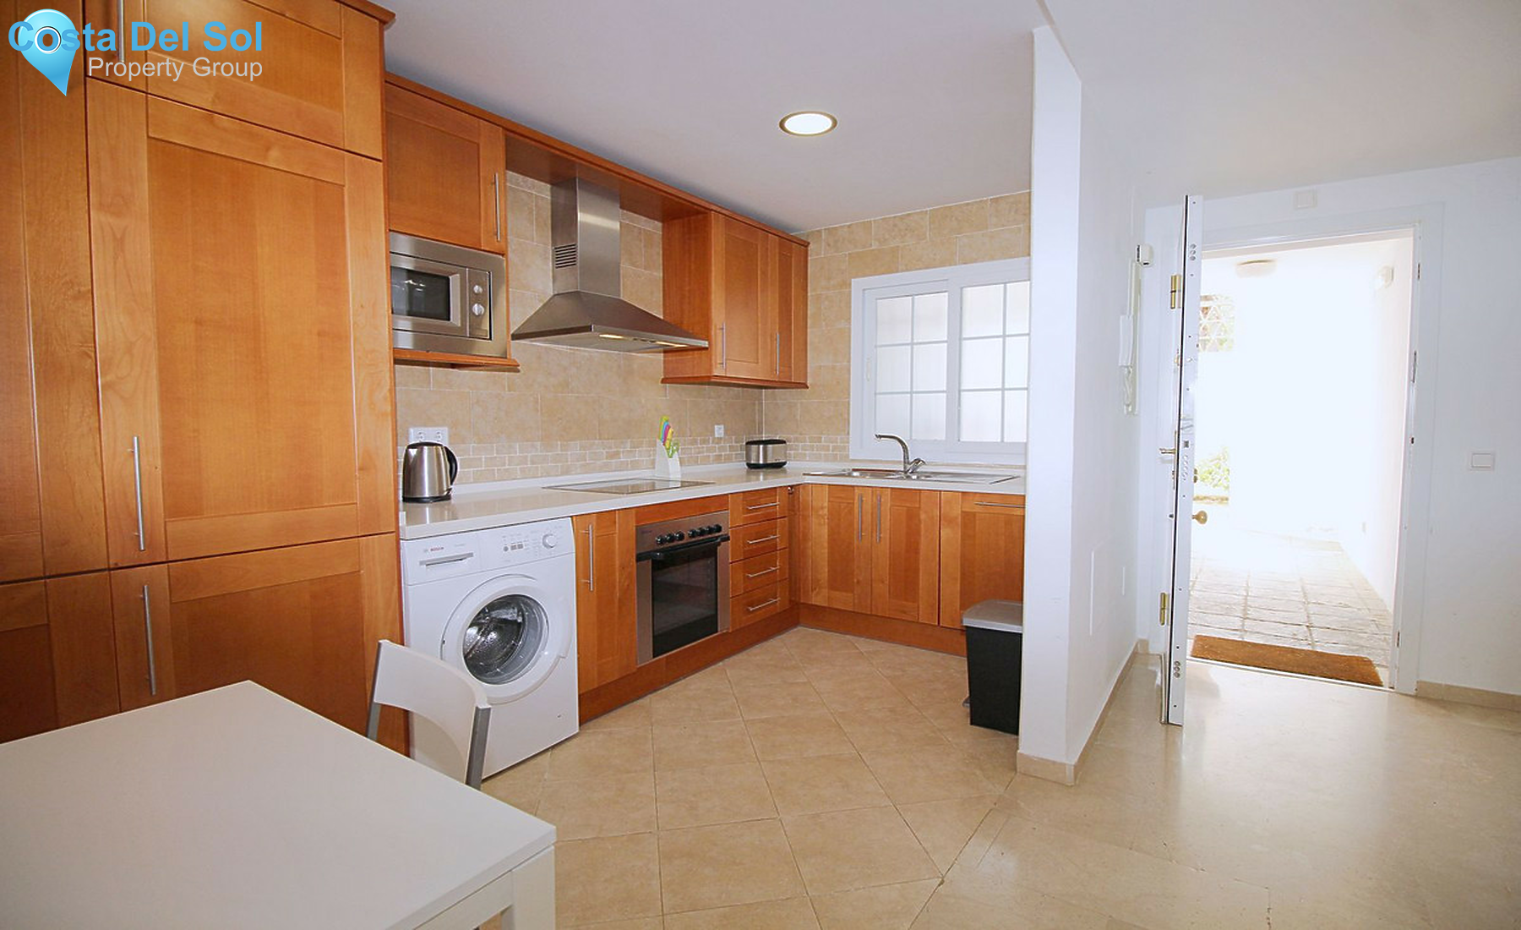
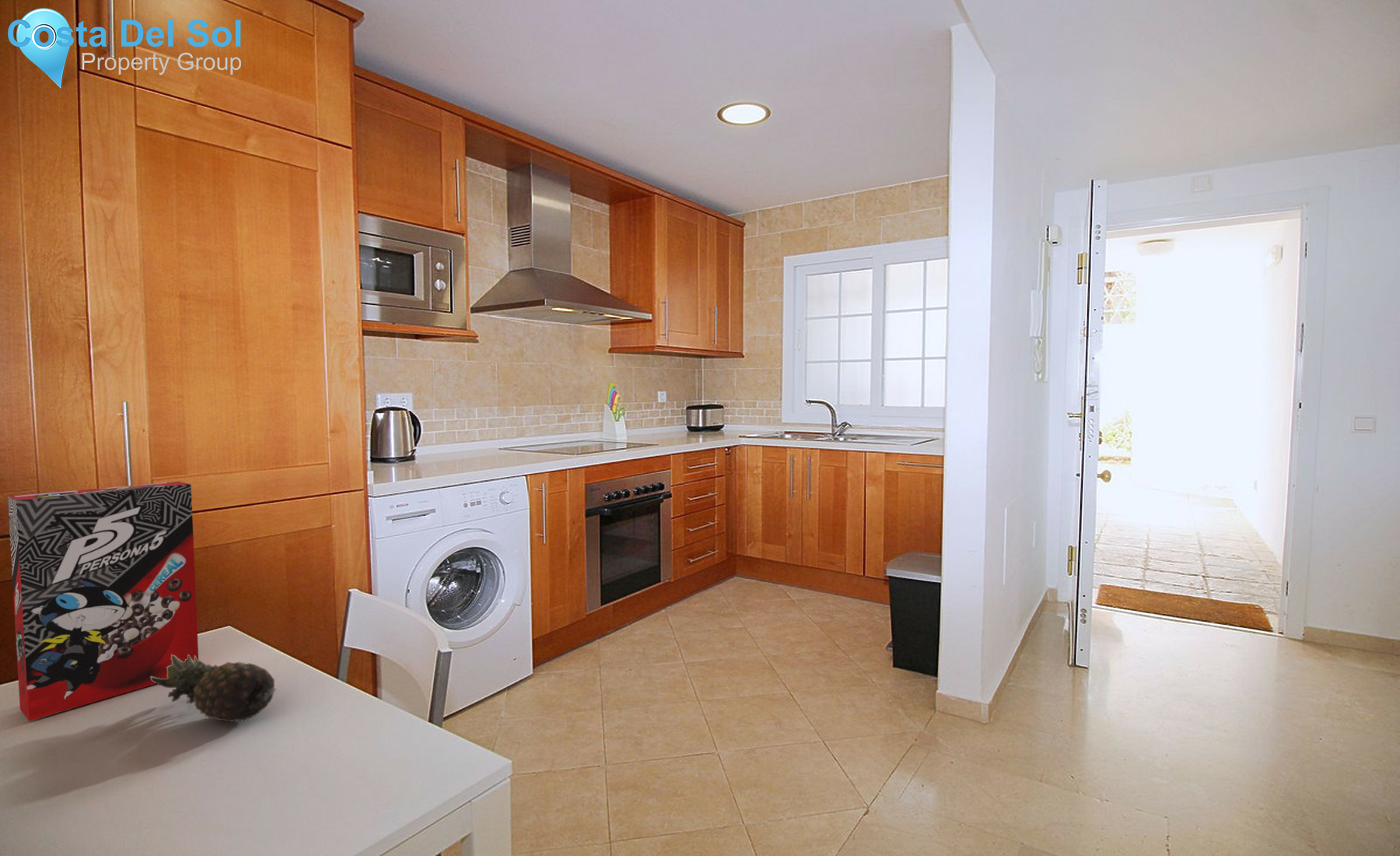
+ fruit [150,654,277,722]
+ cereal box [7,480,199,721]
